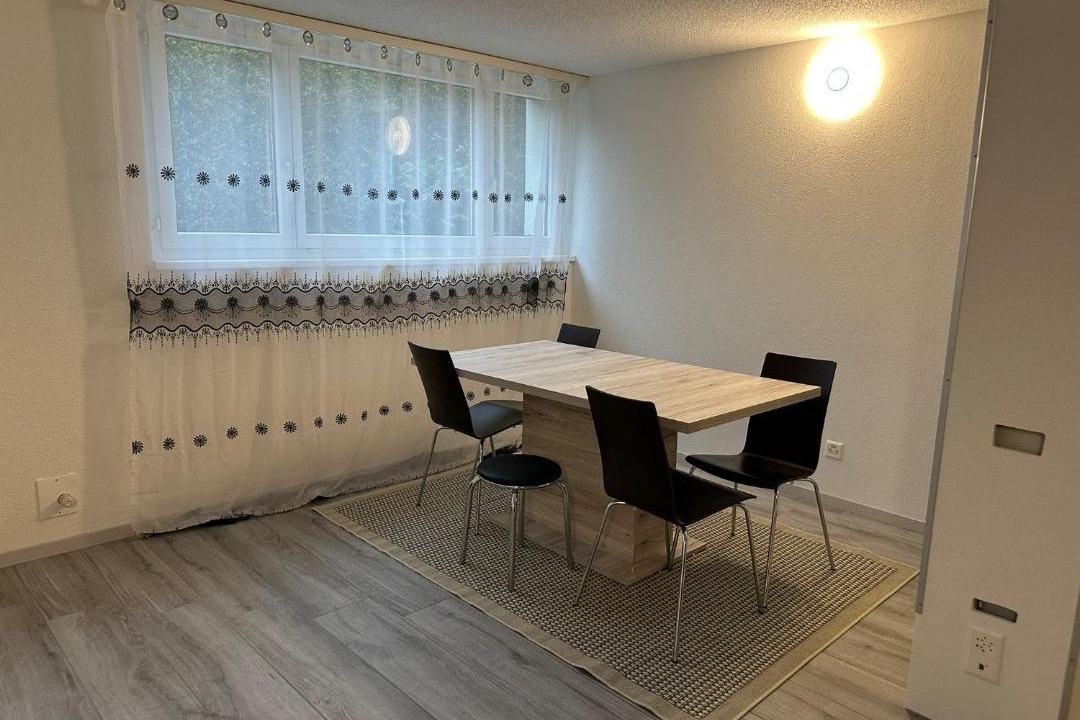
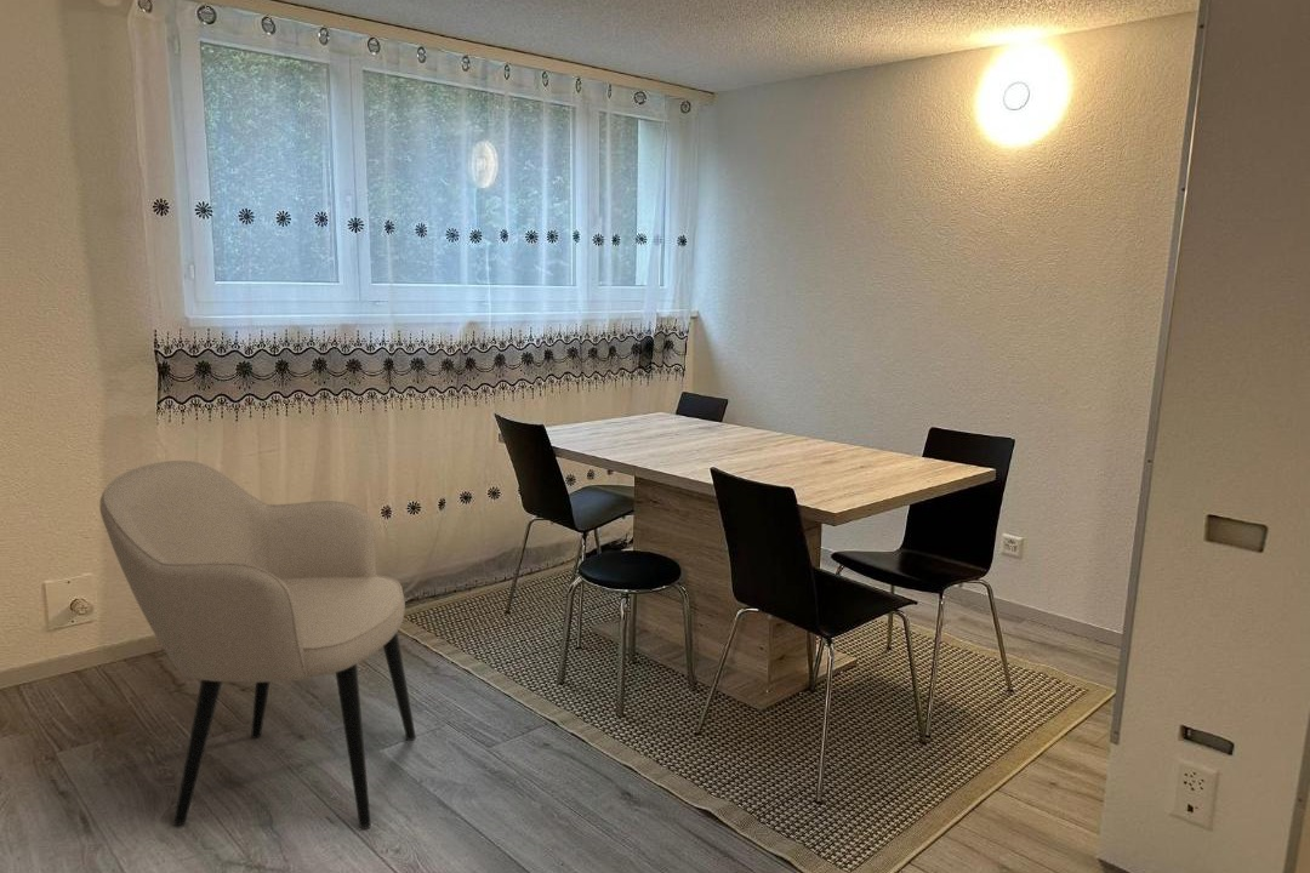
+ armchair [98,460,417,831]
